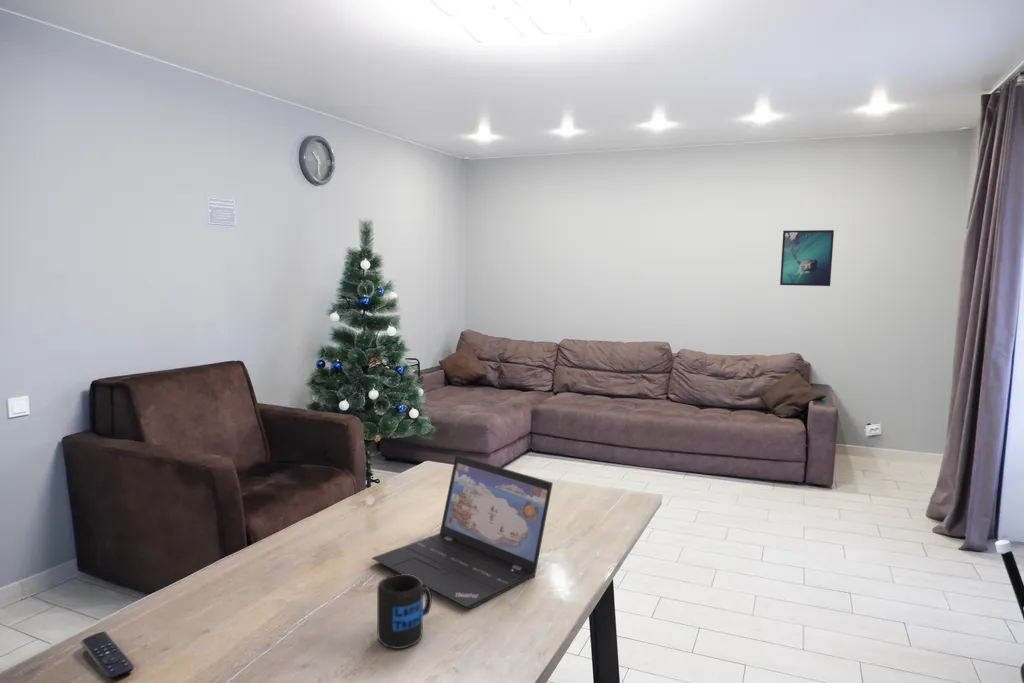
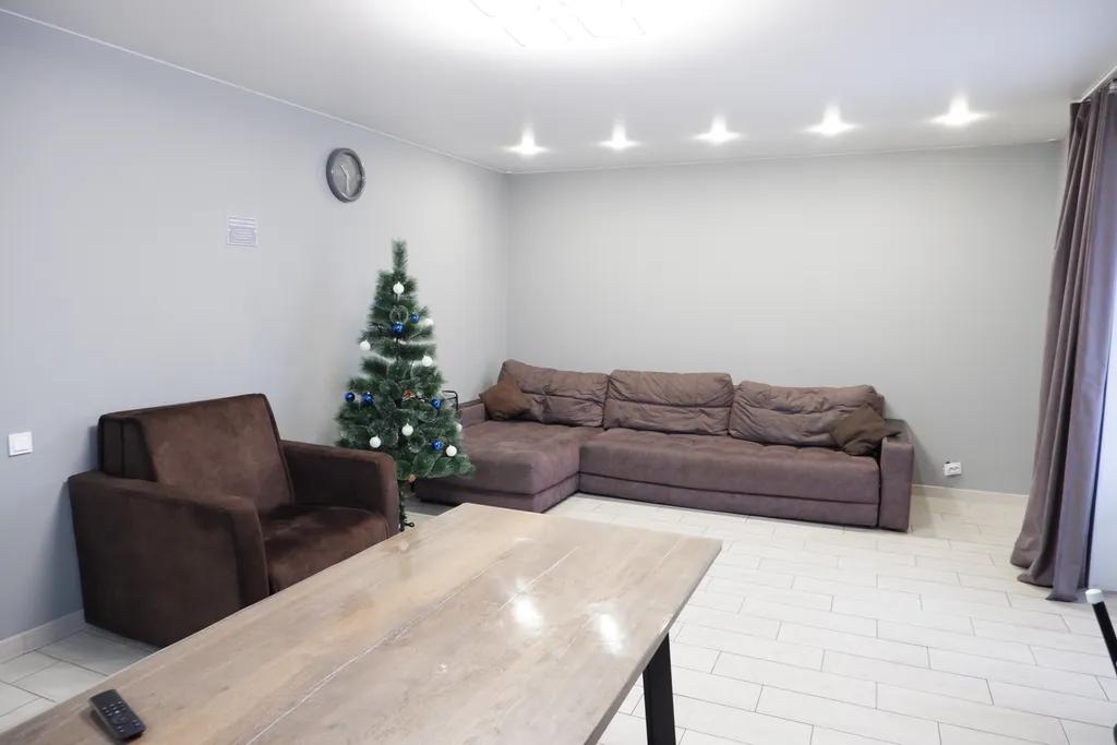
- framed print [779,229,835,287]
- laptop [371,454,554,609]
- mug [376,573,433,650]
